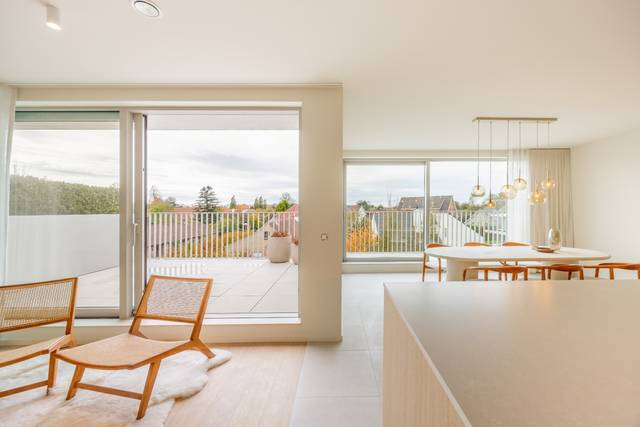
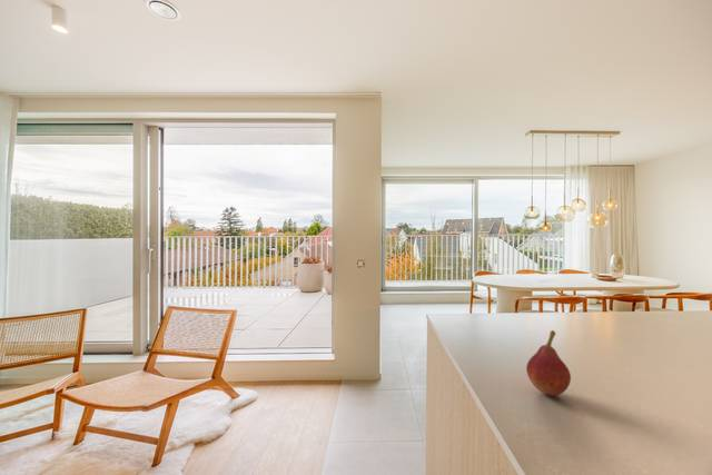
+ fruit [525,329,572,397]
